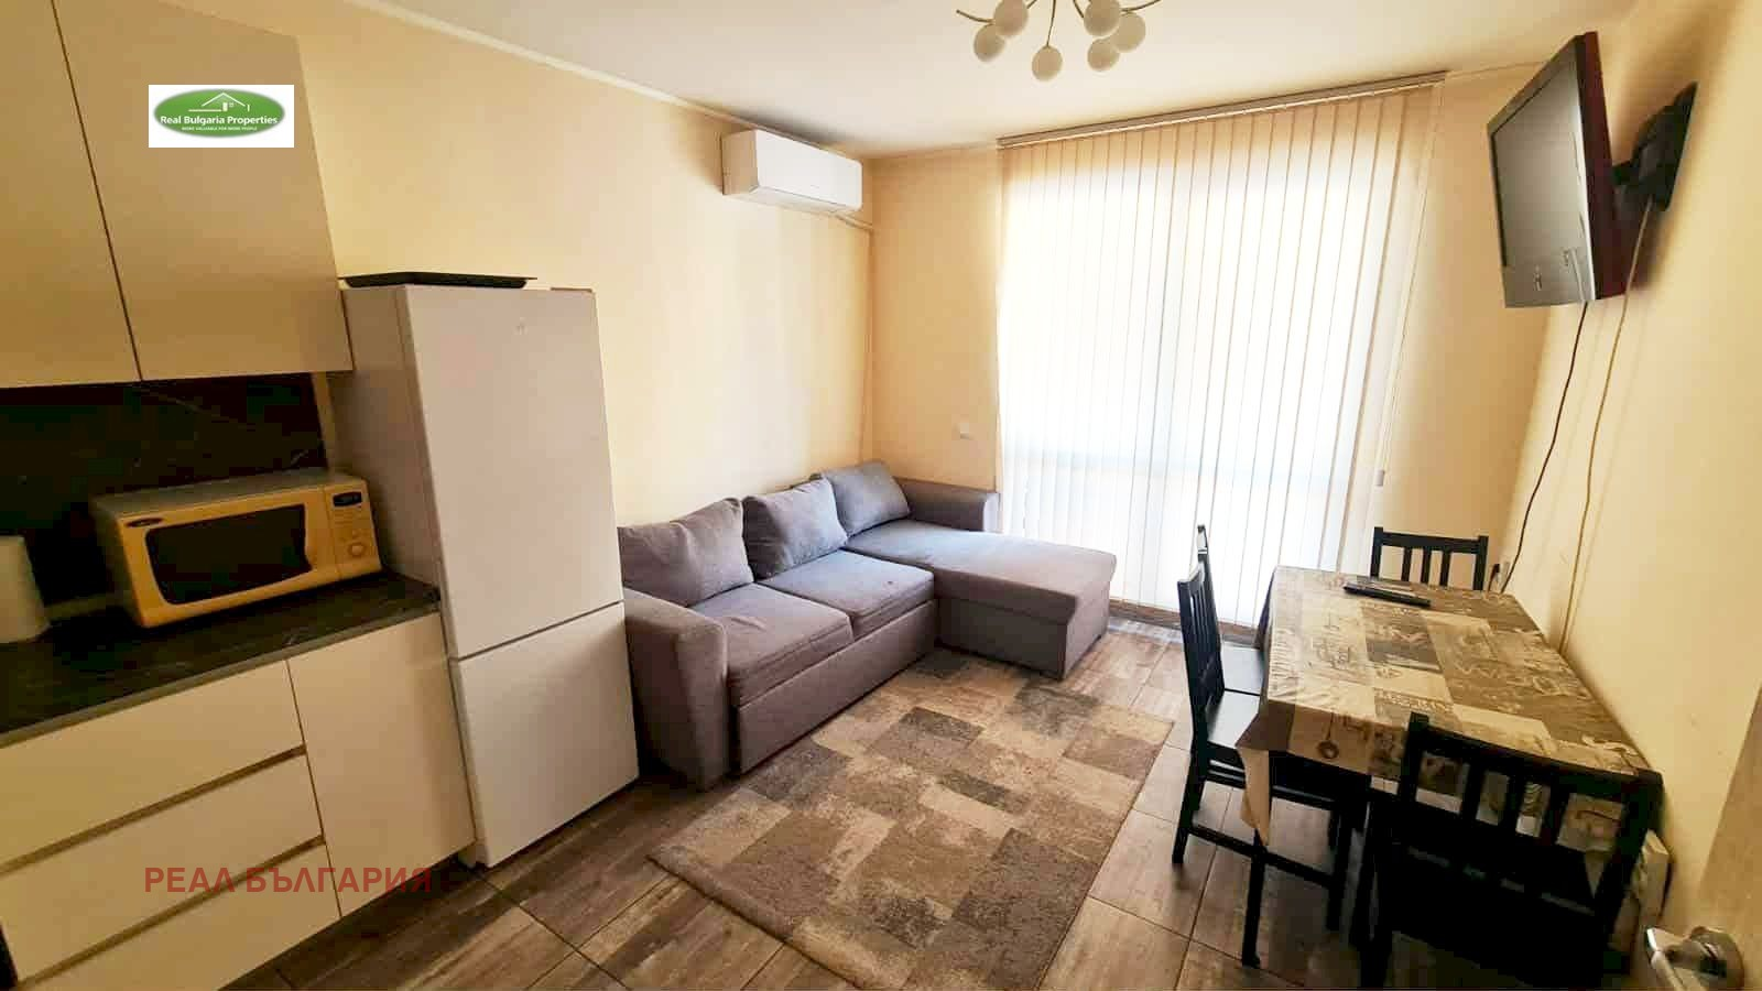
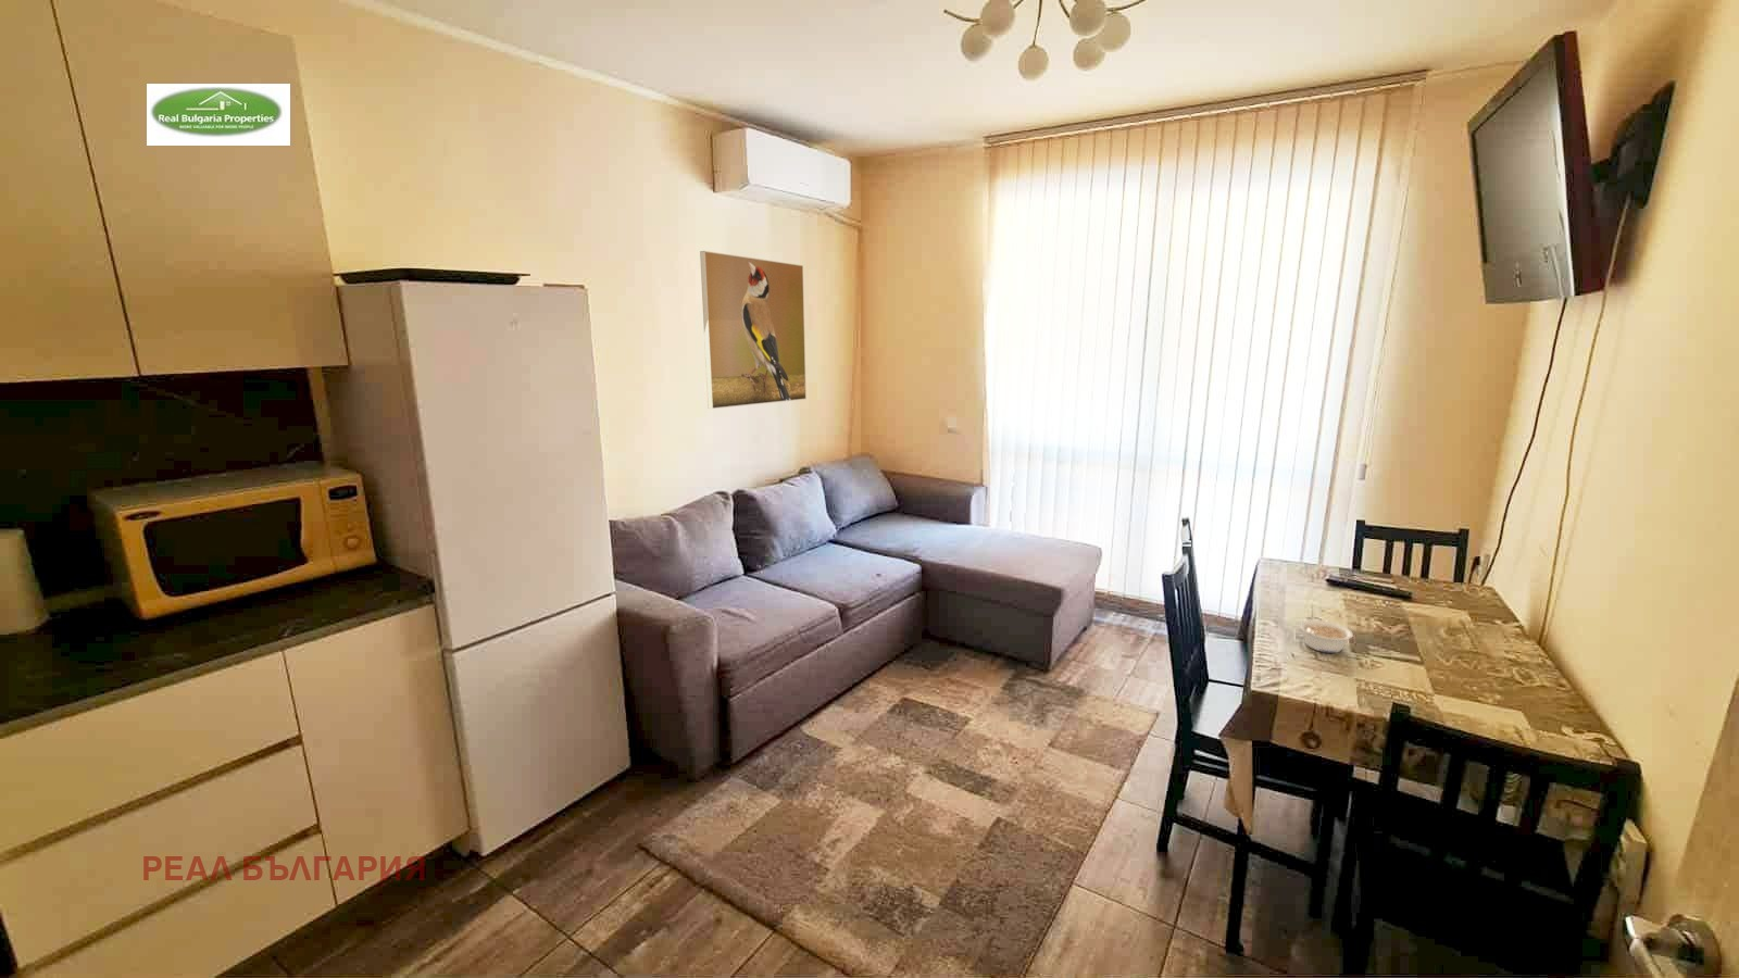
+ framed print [699,250,807,410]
+ legume [1298,619,1354,654]
